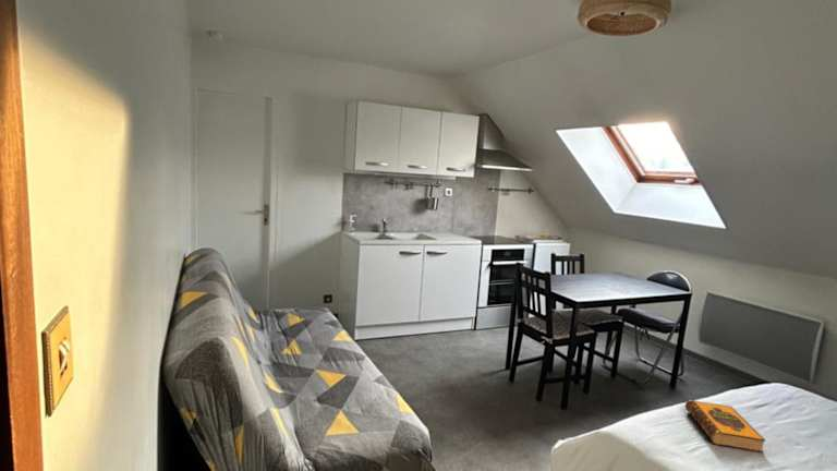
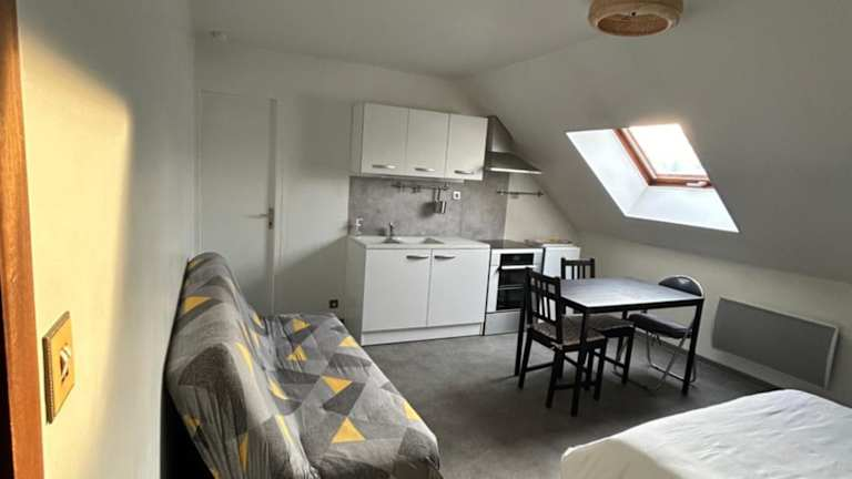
- hardback book [684,399,767,454]
